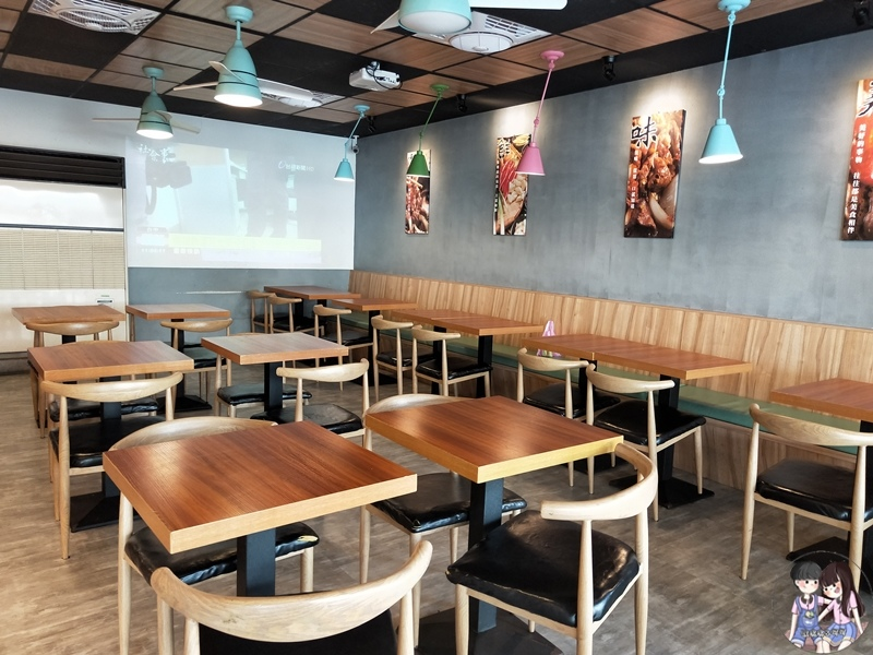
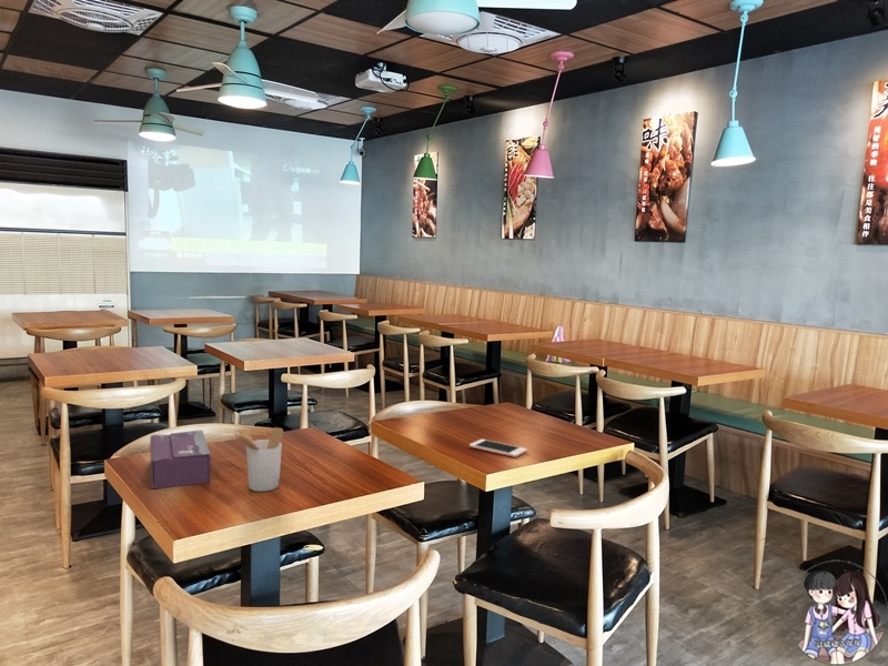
+ utensil holder [232,426,284,493]
+ tissue box [149,428,212,490]
+ cell phone [468,438,528,458]
